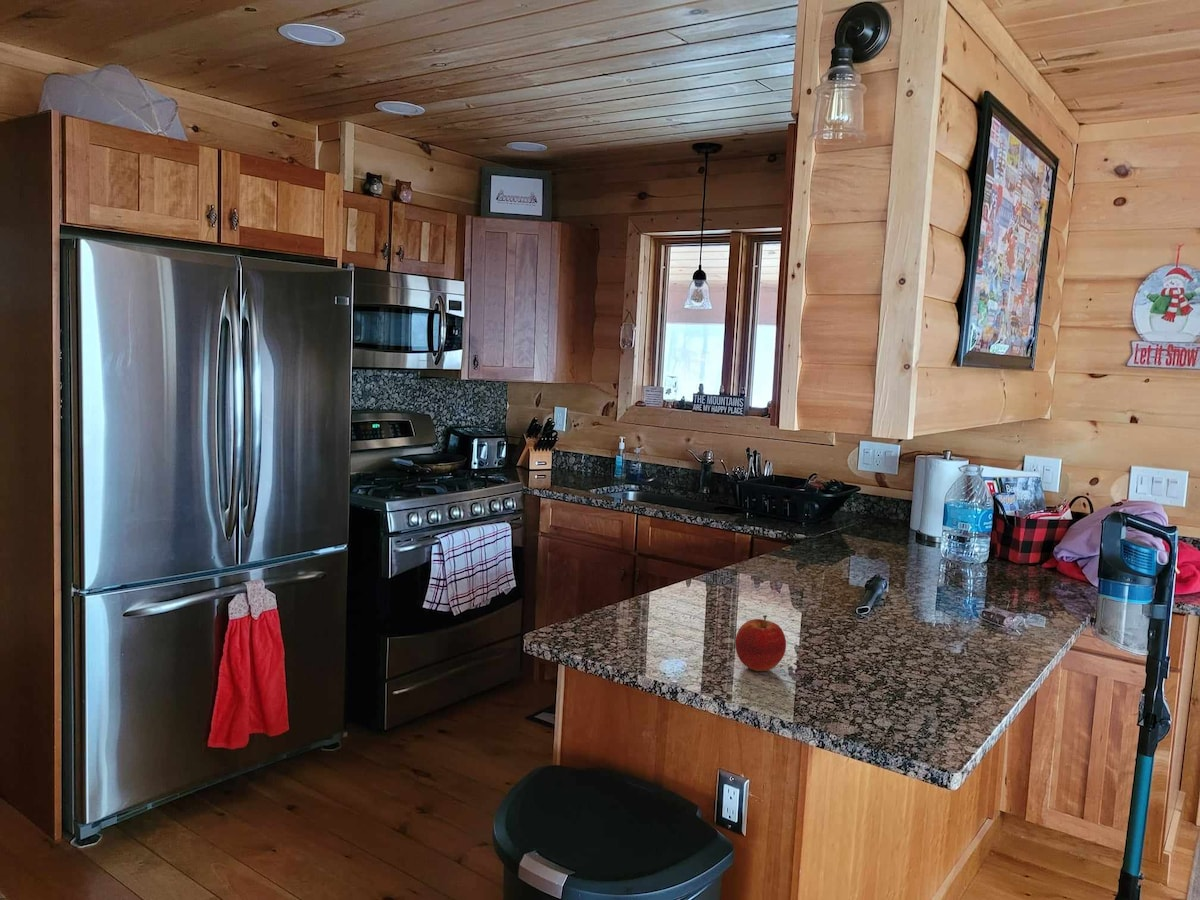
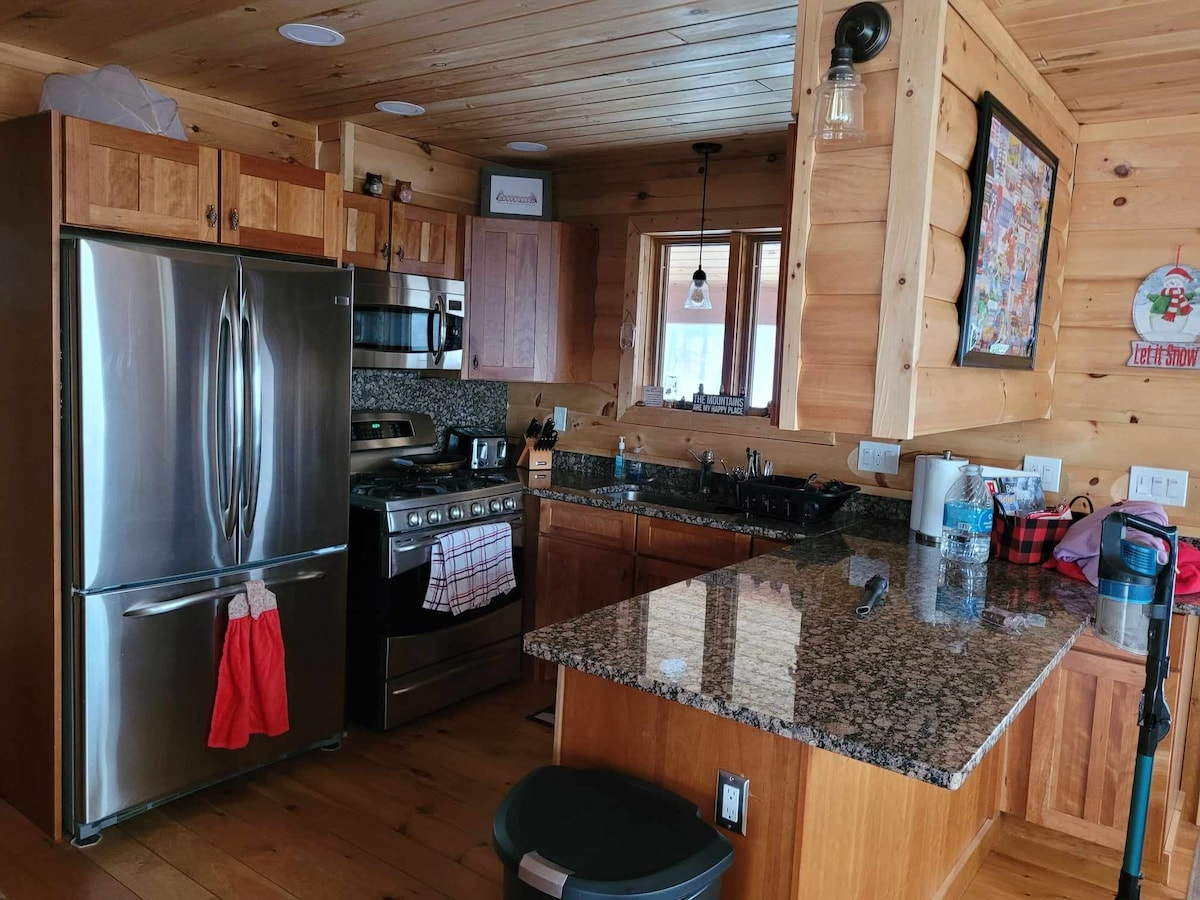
- apple [734,614,787,672]
